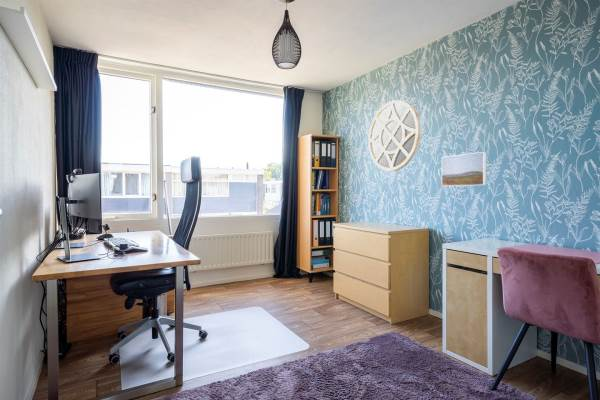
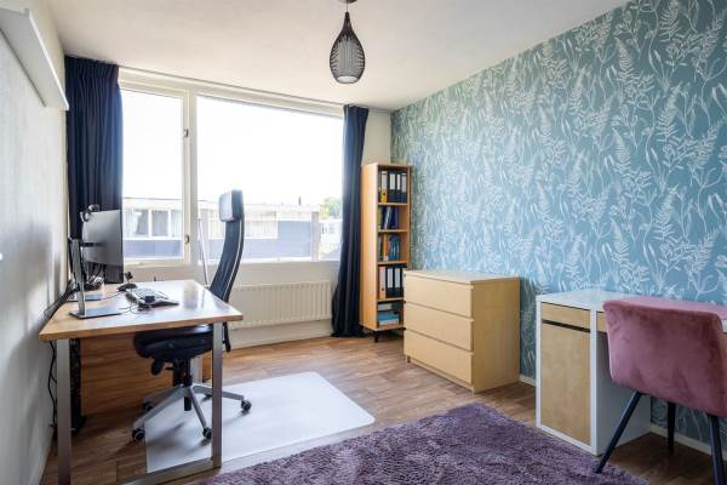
- home mirror [367,99,422,172]
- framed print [441,151,487,187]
